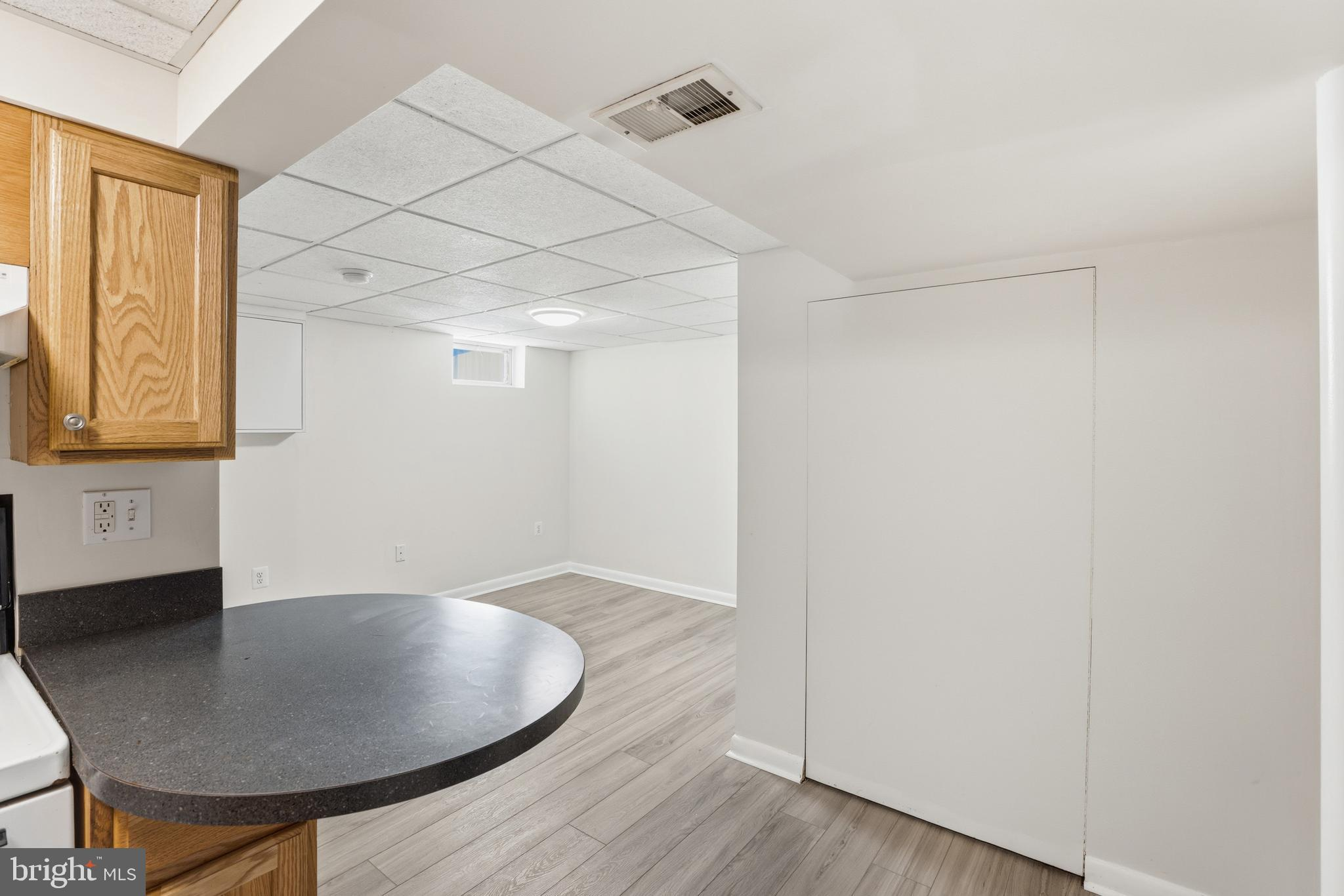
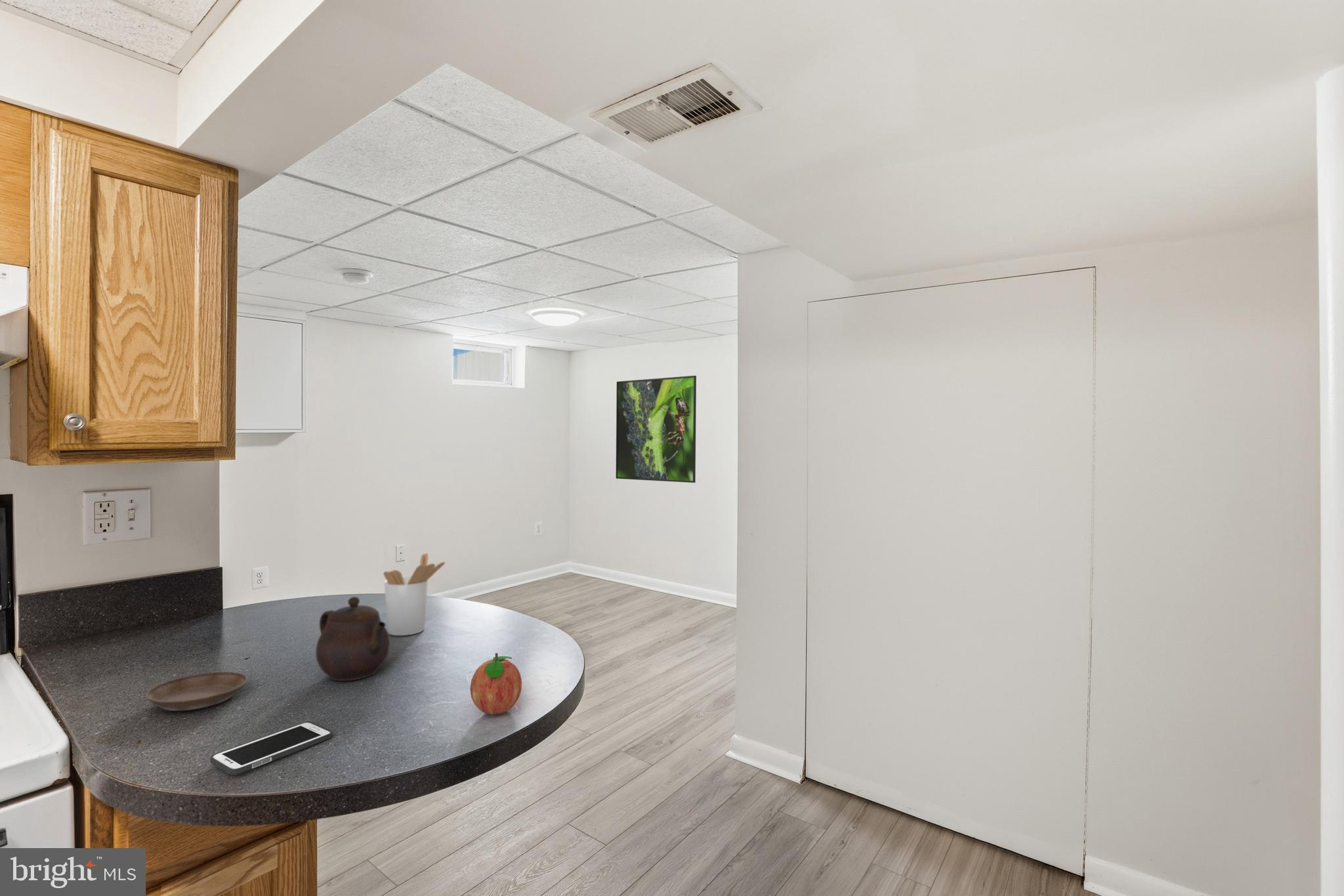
+ utensil holder [383,552,446,636]
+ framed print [615,375,697,483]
+ fruit [469,652,522,715]
+ saucer [145,671,248,712]
+ teapot [315,596,390,682]
+ cell phone [209,721,333,776]
